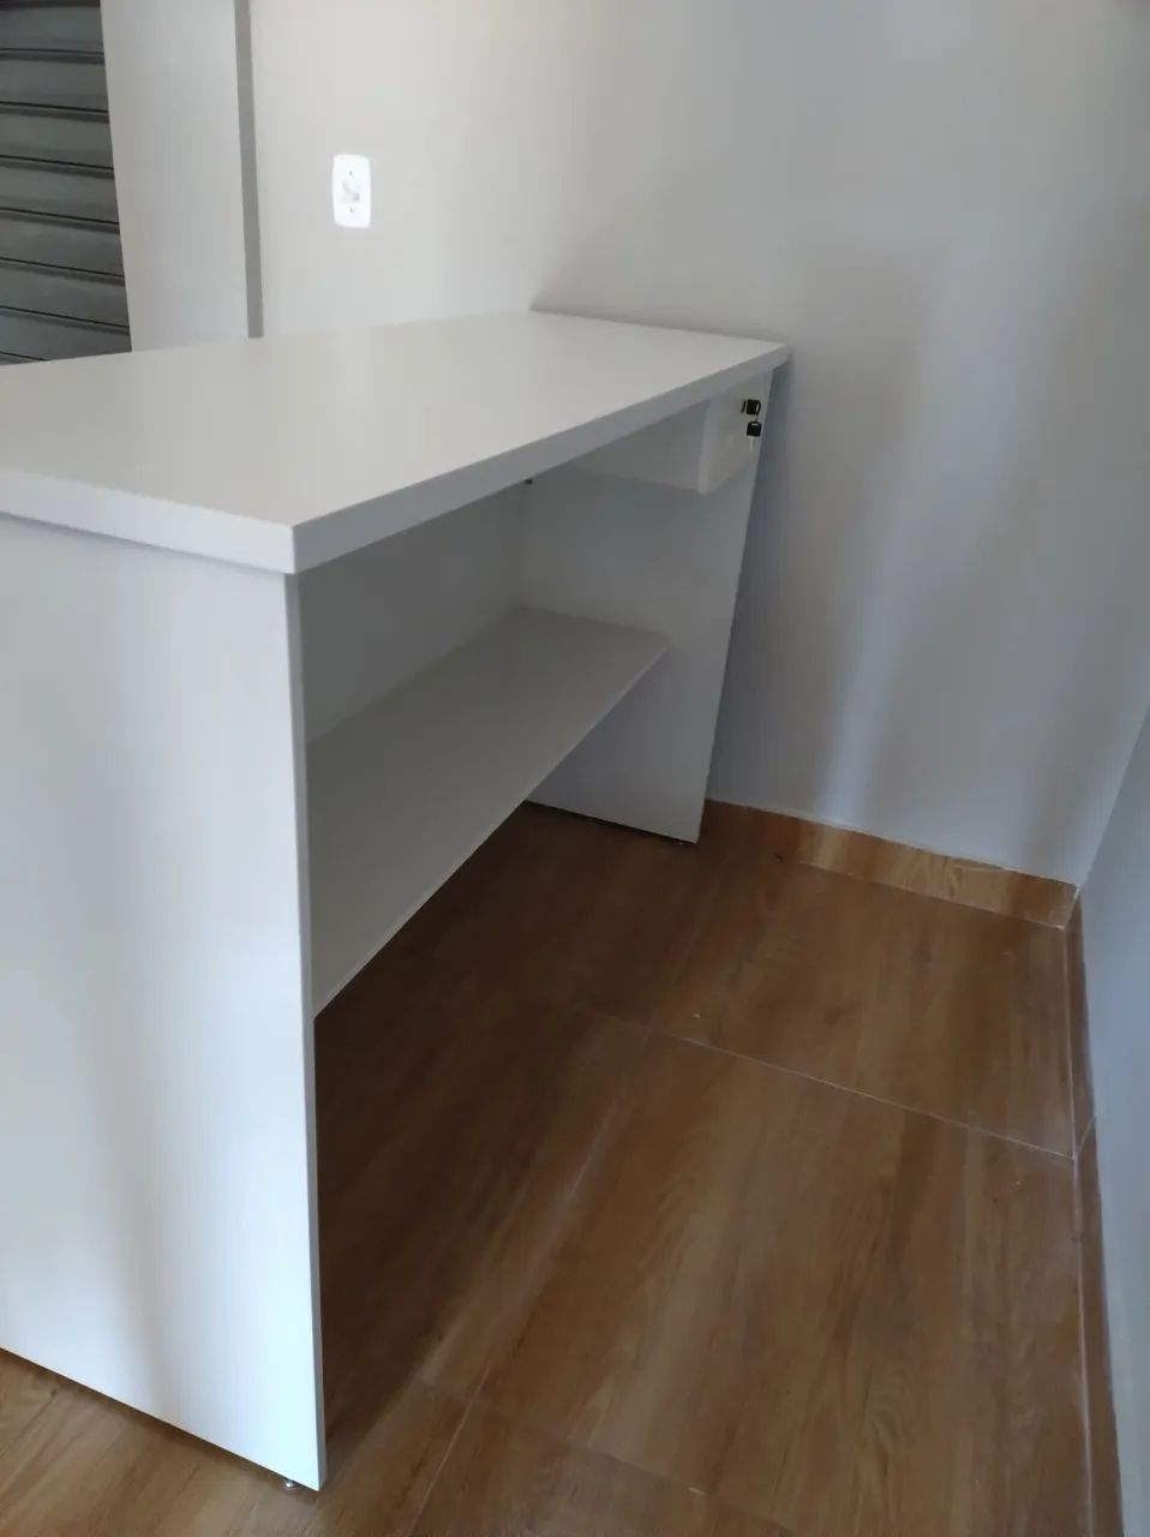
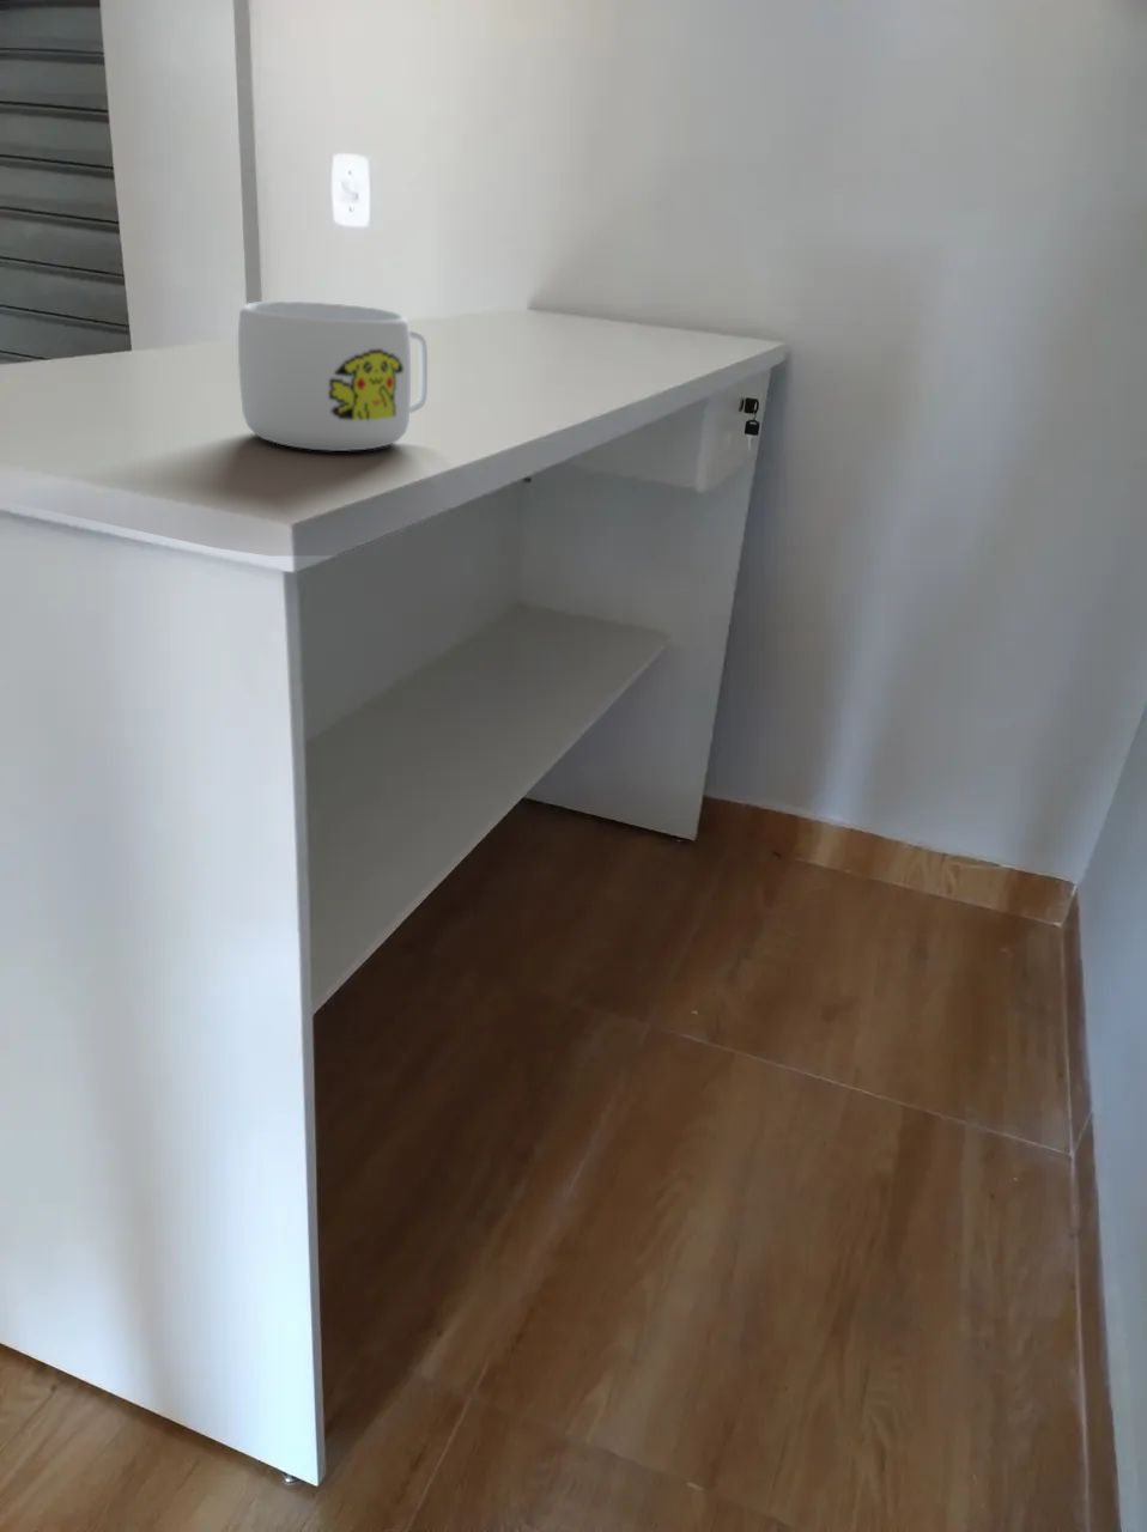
+ mug [237,300,429,453]
